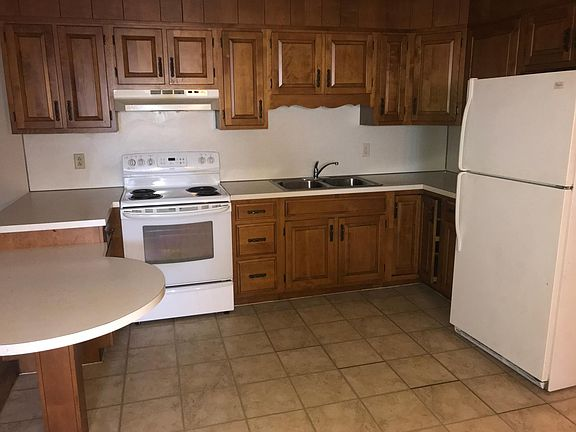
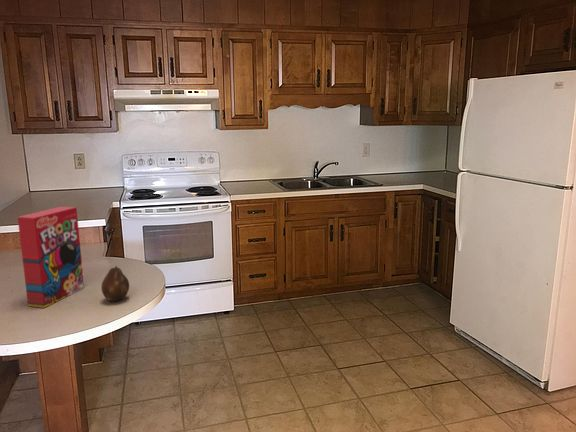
+ fruit [100,265,130,303]
+ cereal box [17,206,85,309]
